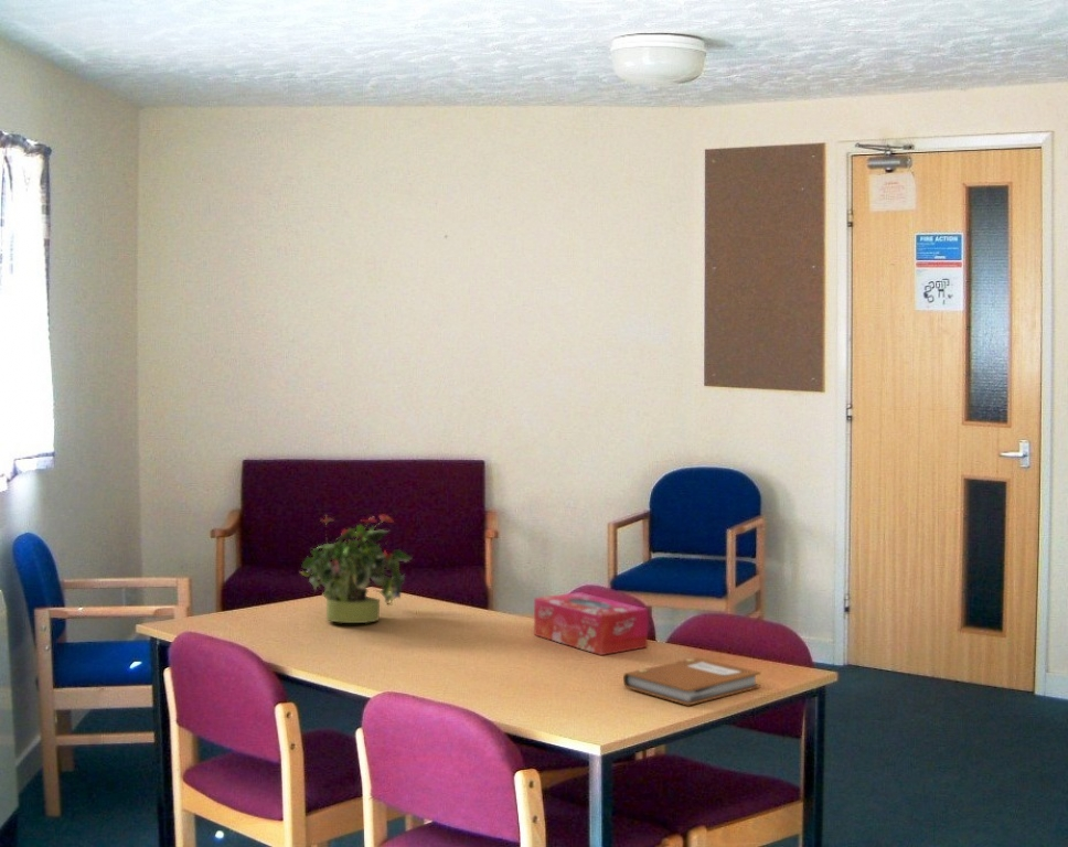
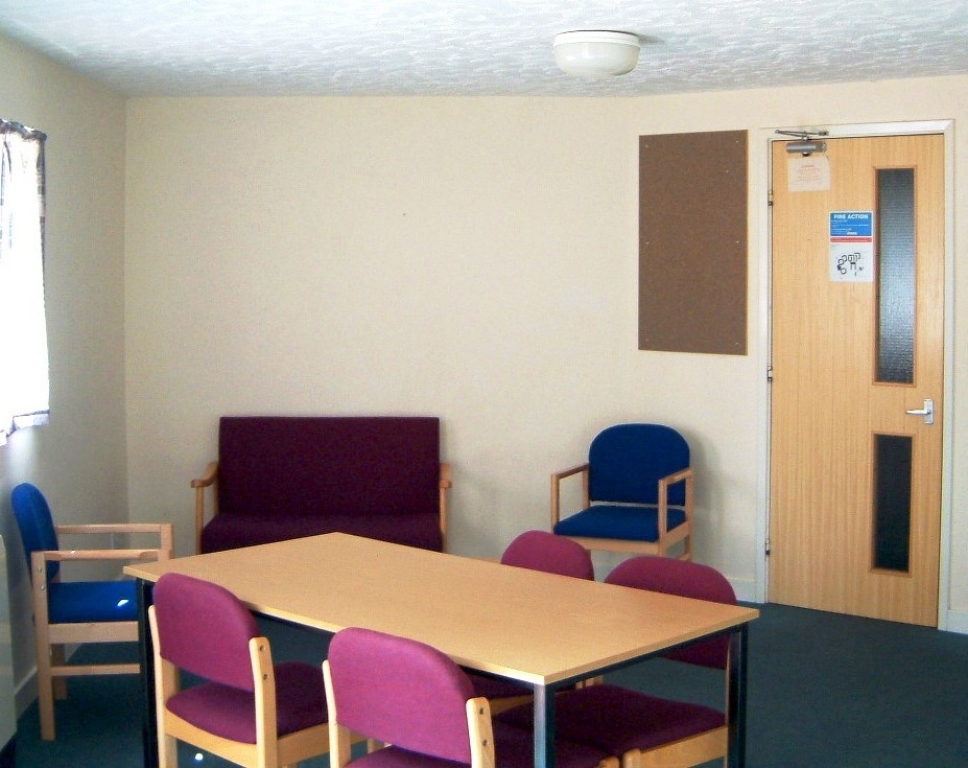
- notebook [622,656,761,707]
- potted plant [298,514,414,624]
- tissue box [533,591,649,656]
